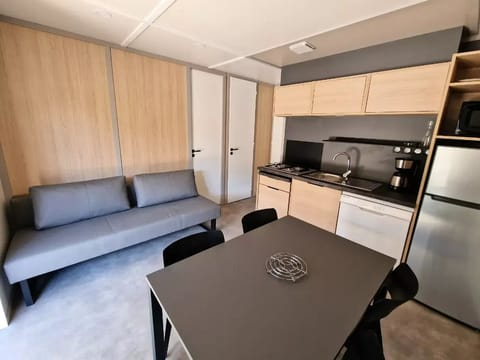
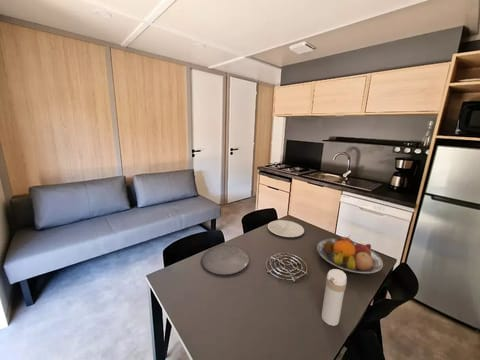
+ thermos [321,268,348,327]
+ plate [267,219,305,238]
+ fruit bowl [316,235,384,274]
+ plate [200,244,250,277]
